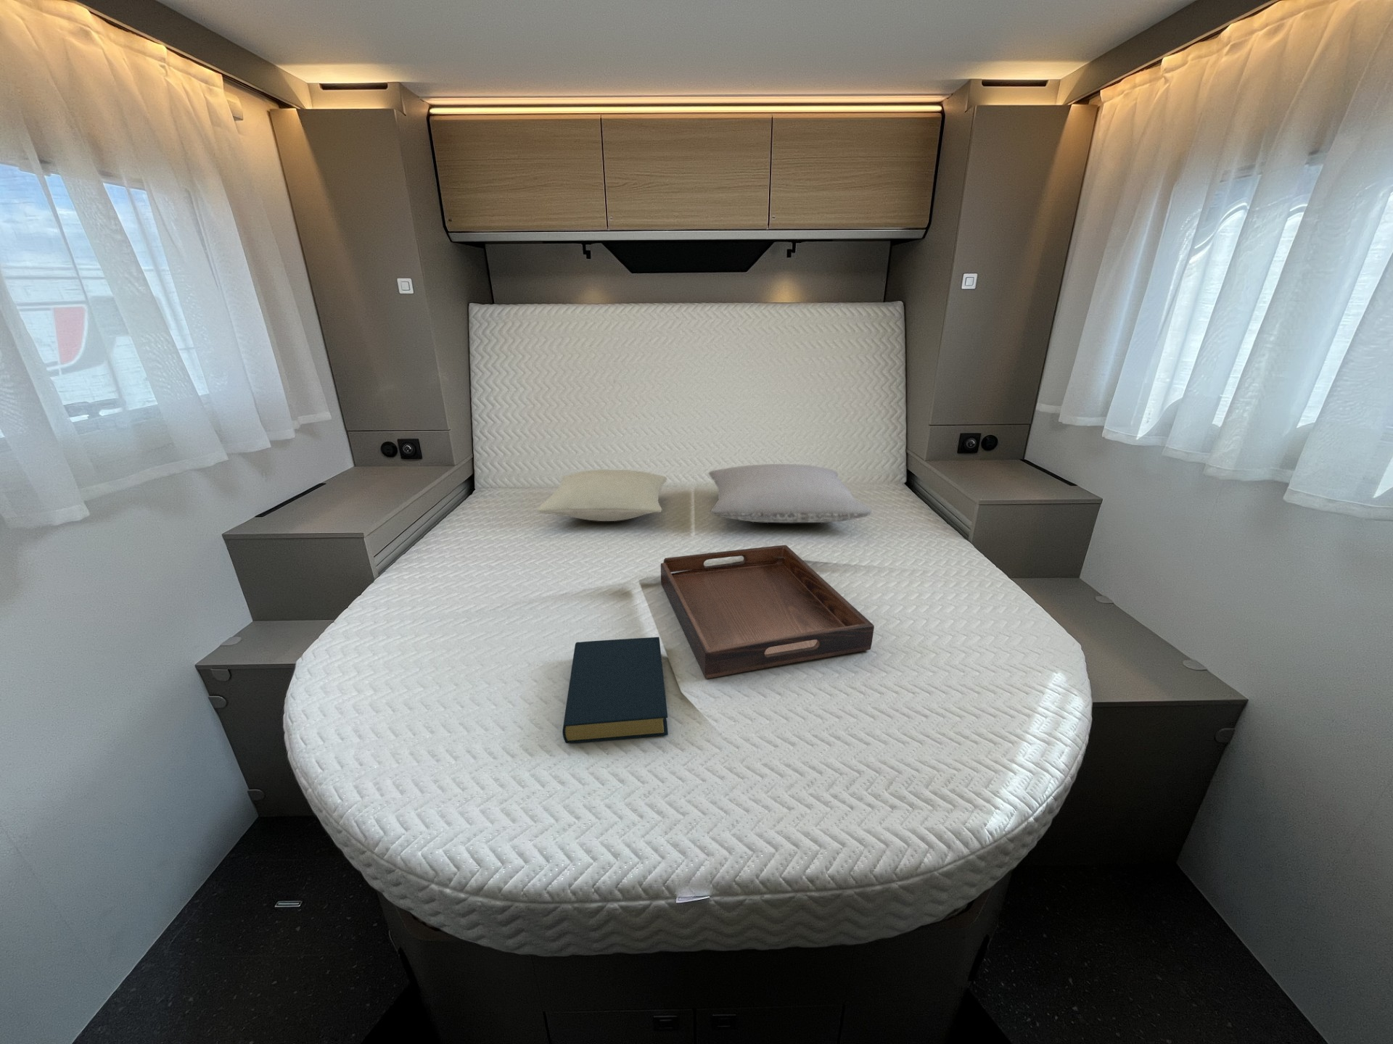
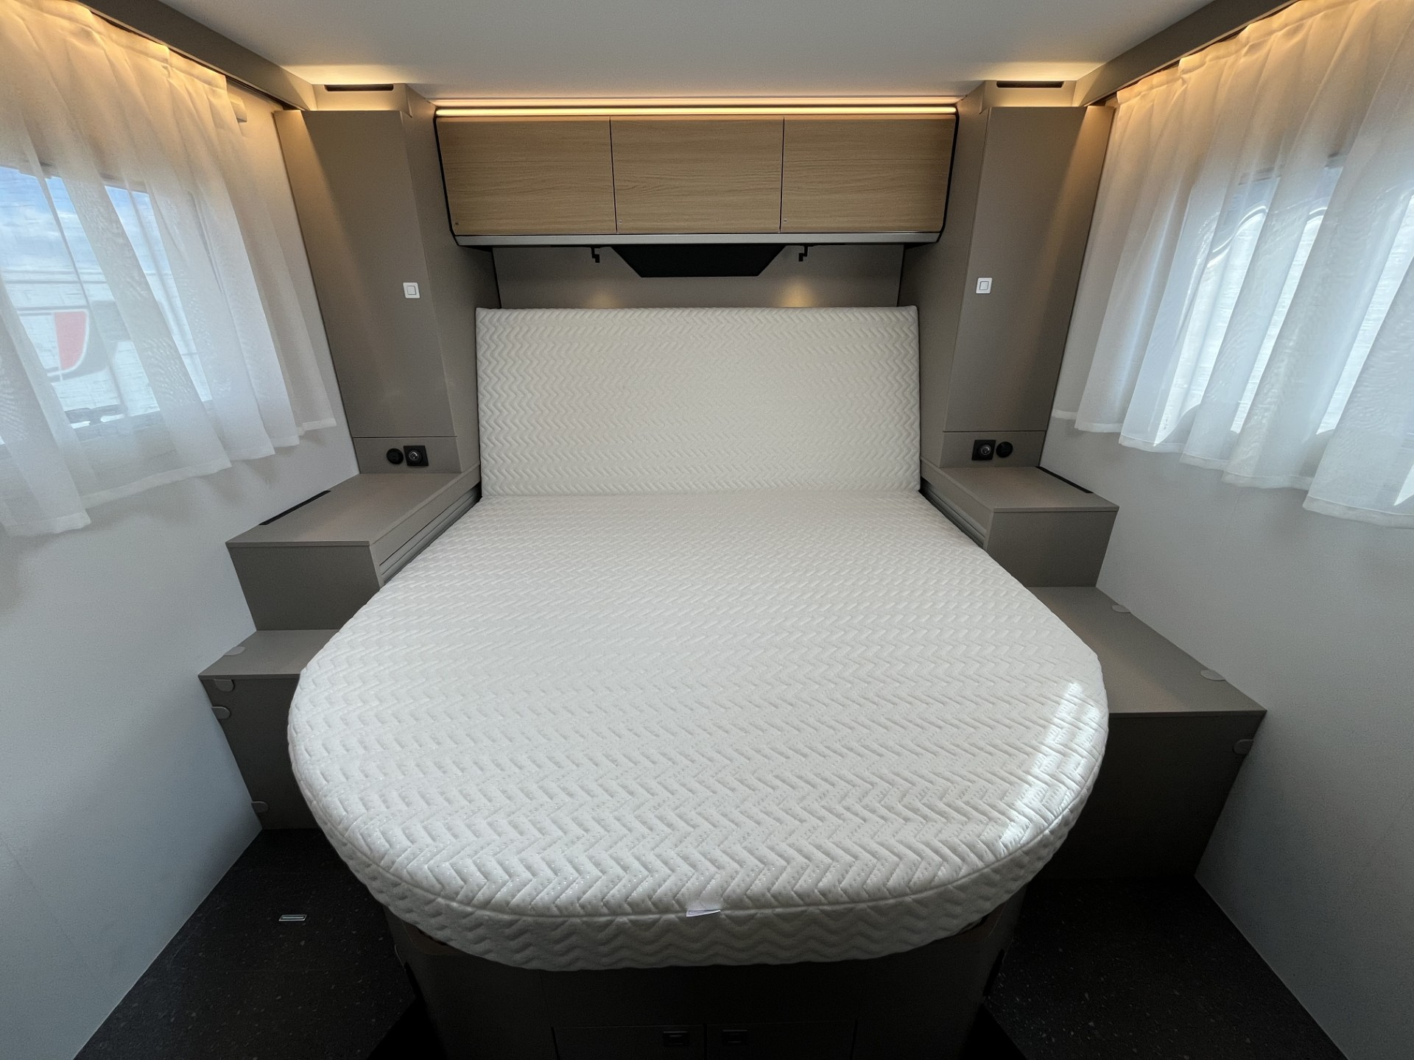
- pillow [536,469,668,522]
- hardback book [562,636,669,744]
- pillow [709,463,873,523]
- serving tray [660,544,875,679]
